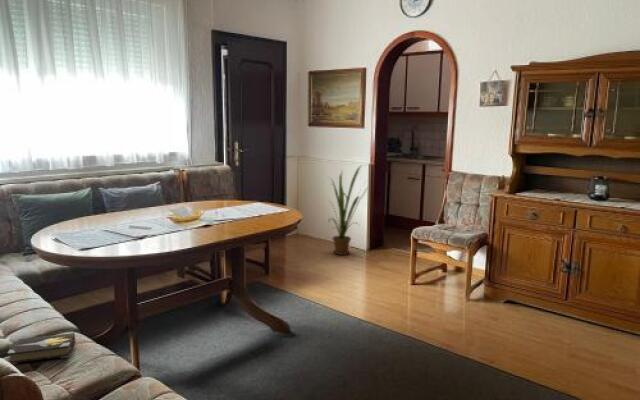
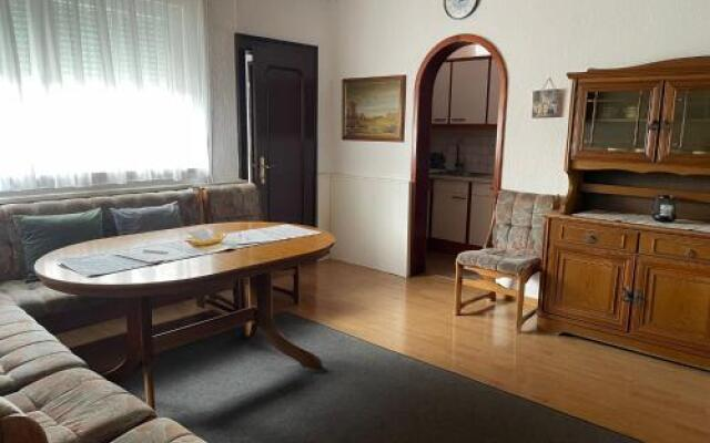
- hardback book [6,332,77,365]
- house plant [328,165,371,256]
